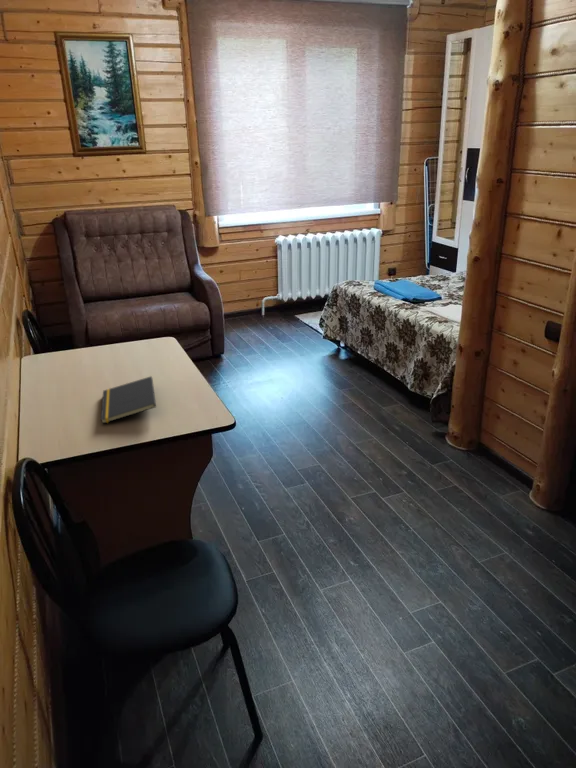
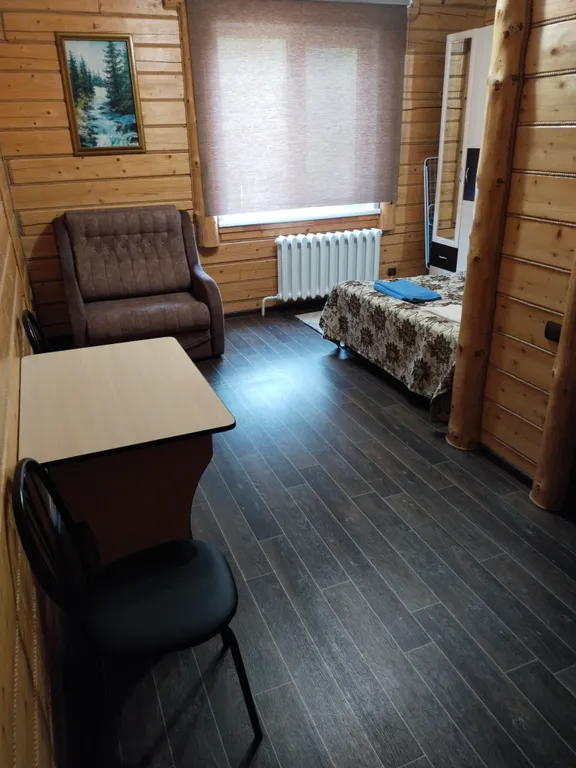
- notepad [100,375,157,425]
